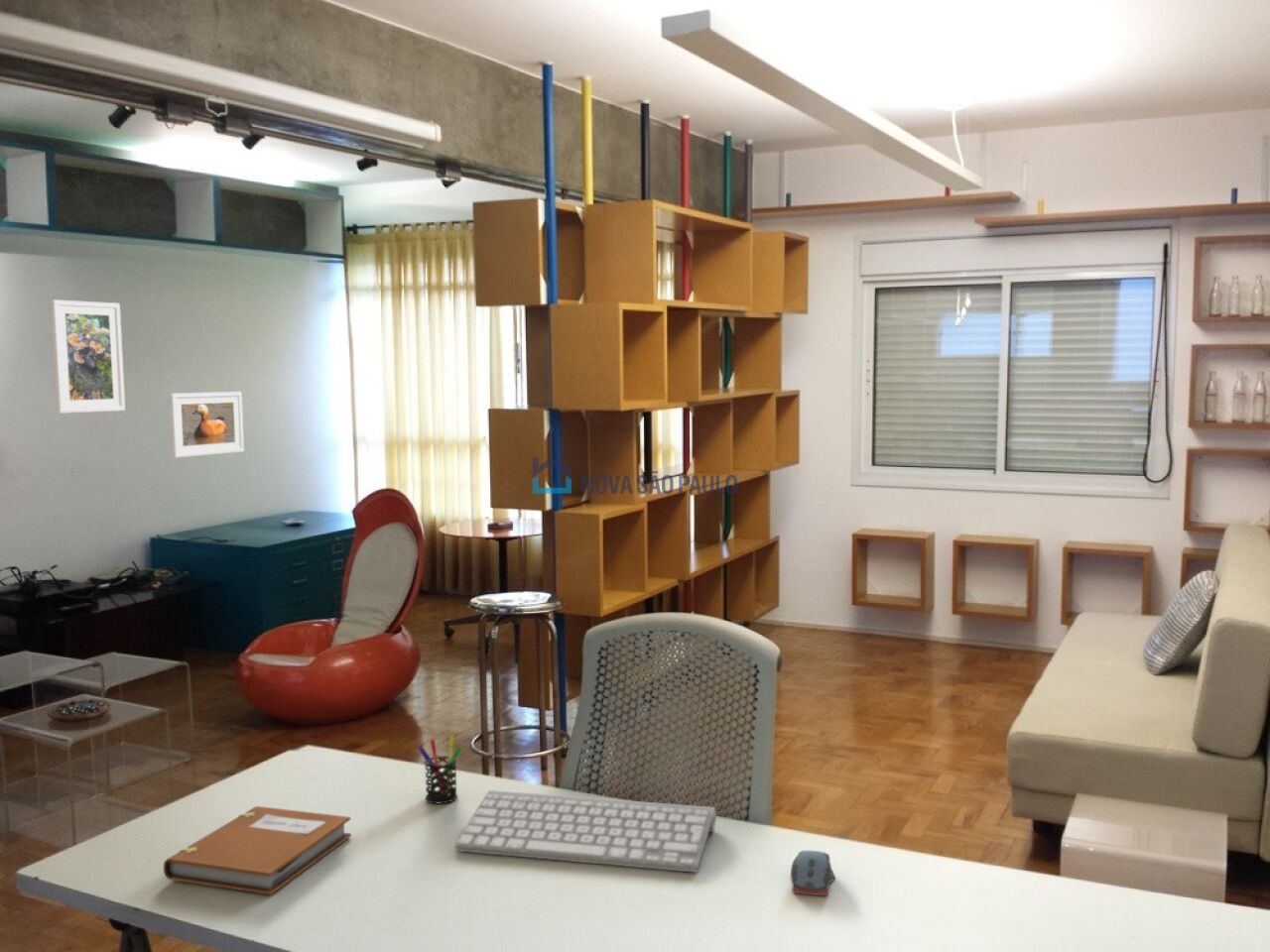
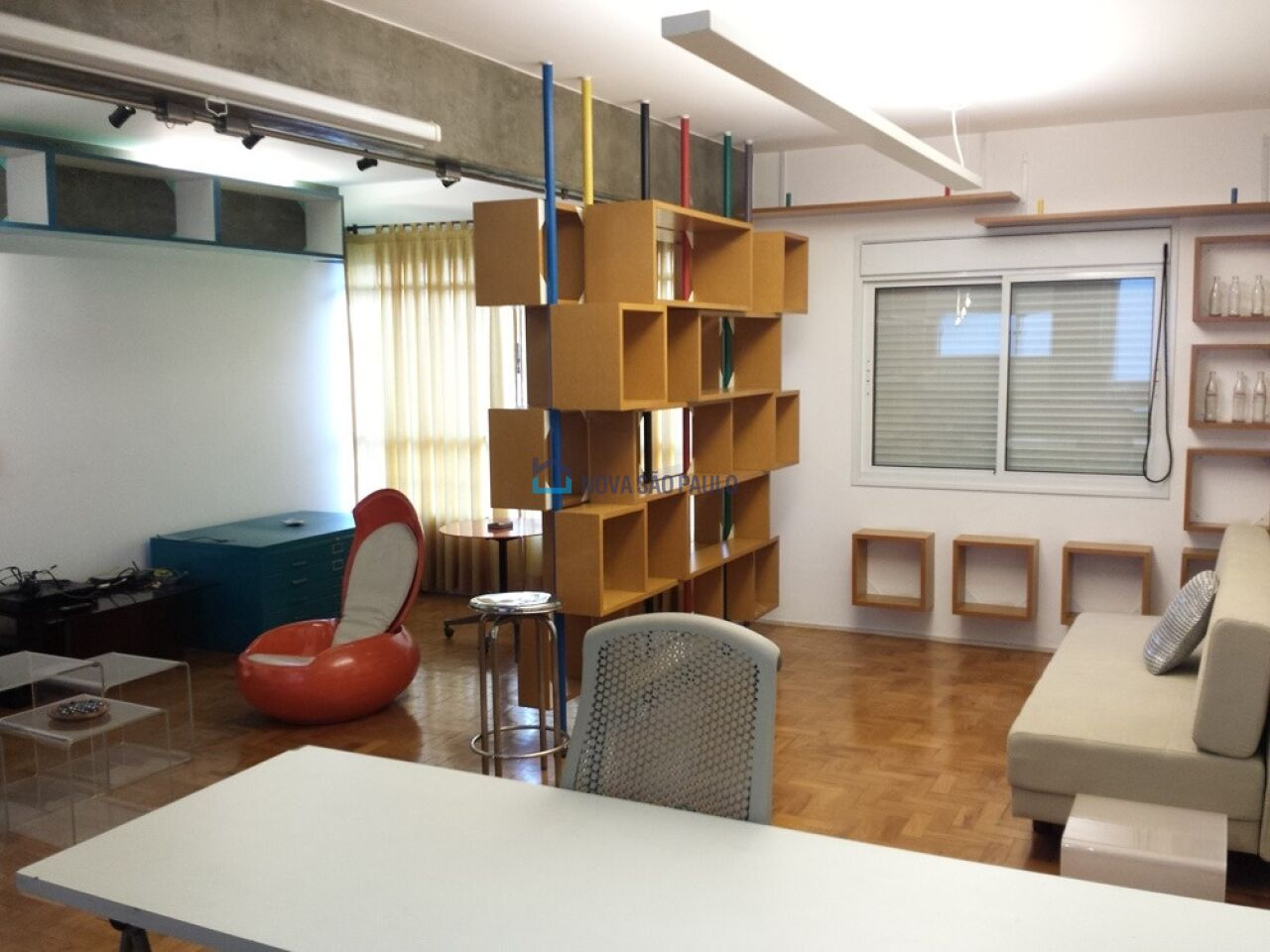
- pen holder [416,734,463,804]
- computer keyboard [453,789,717,874]
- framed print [50,298,126,415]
- notebook [163,805,352,895]
- computer mouse [790,849,836,896]
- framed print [169,391,245,459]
